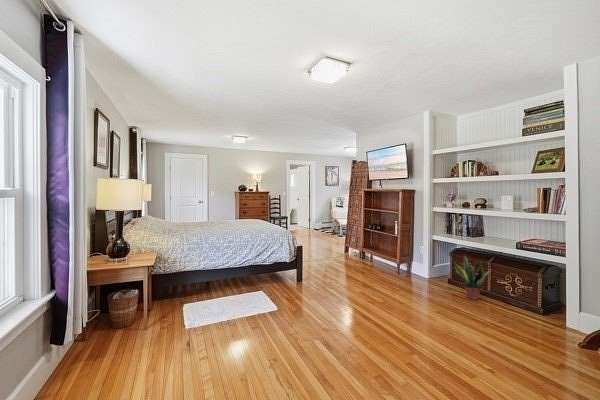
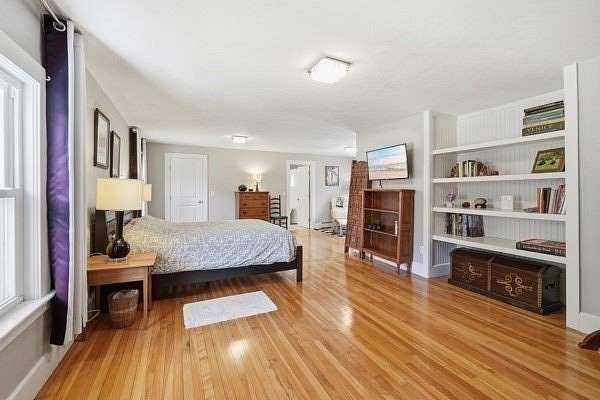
- potted plant [453,254,491,301]
